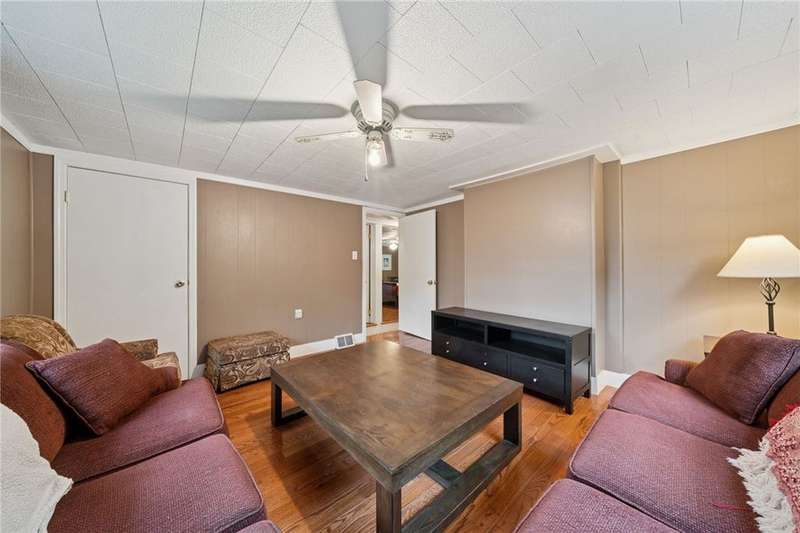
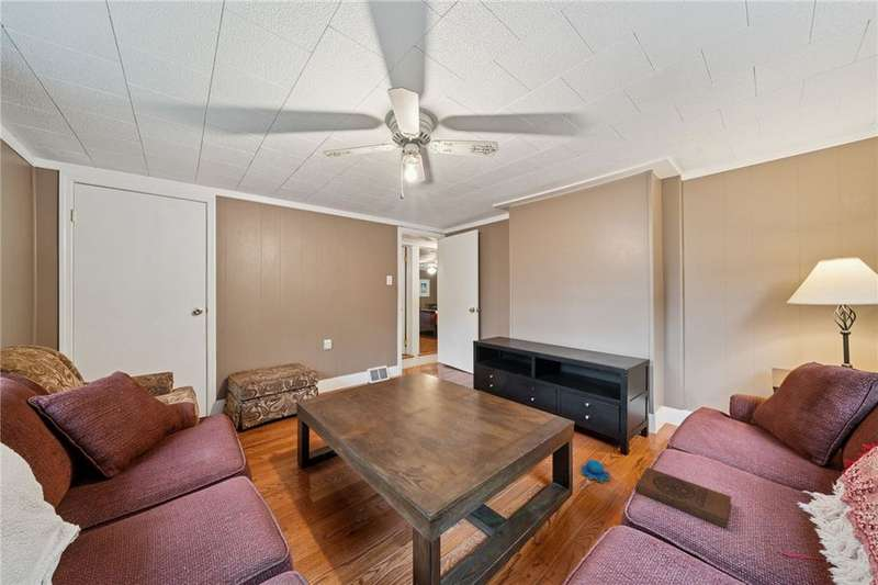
+ book [634,466,732,529]
+ plush toy [579,459,611,483]
